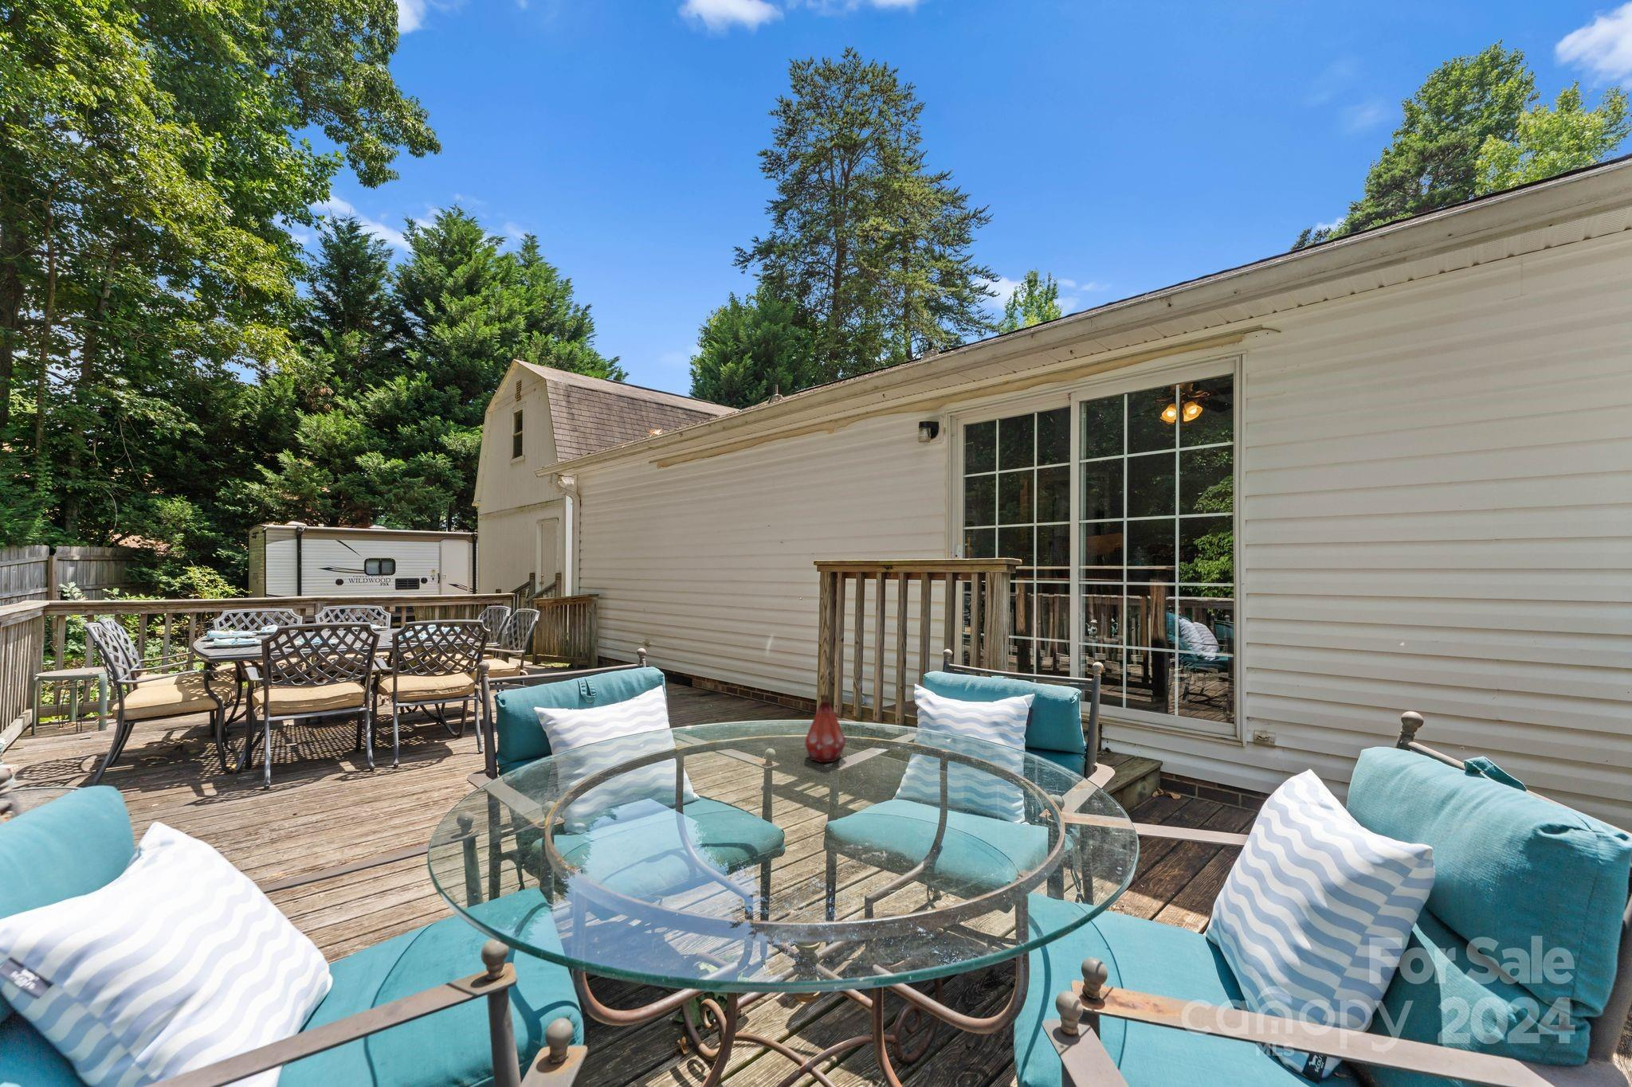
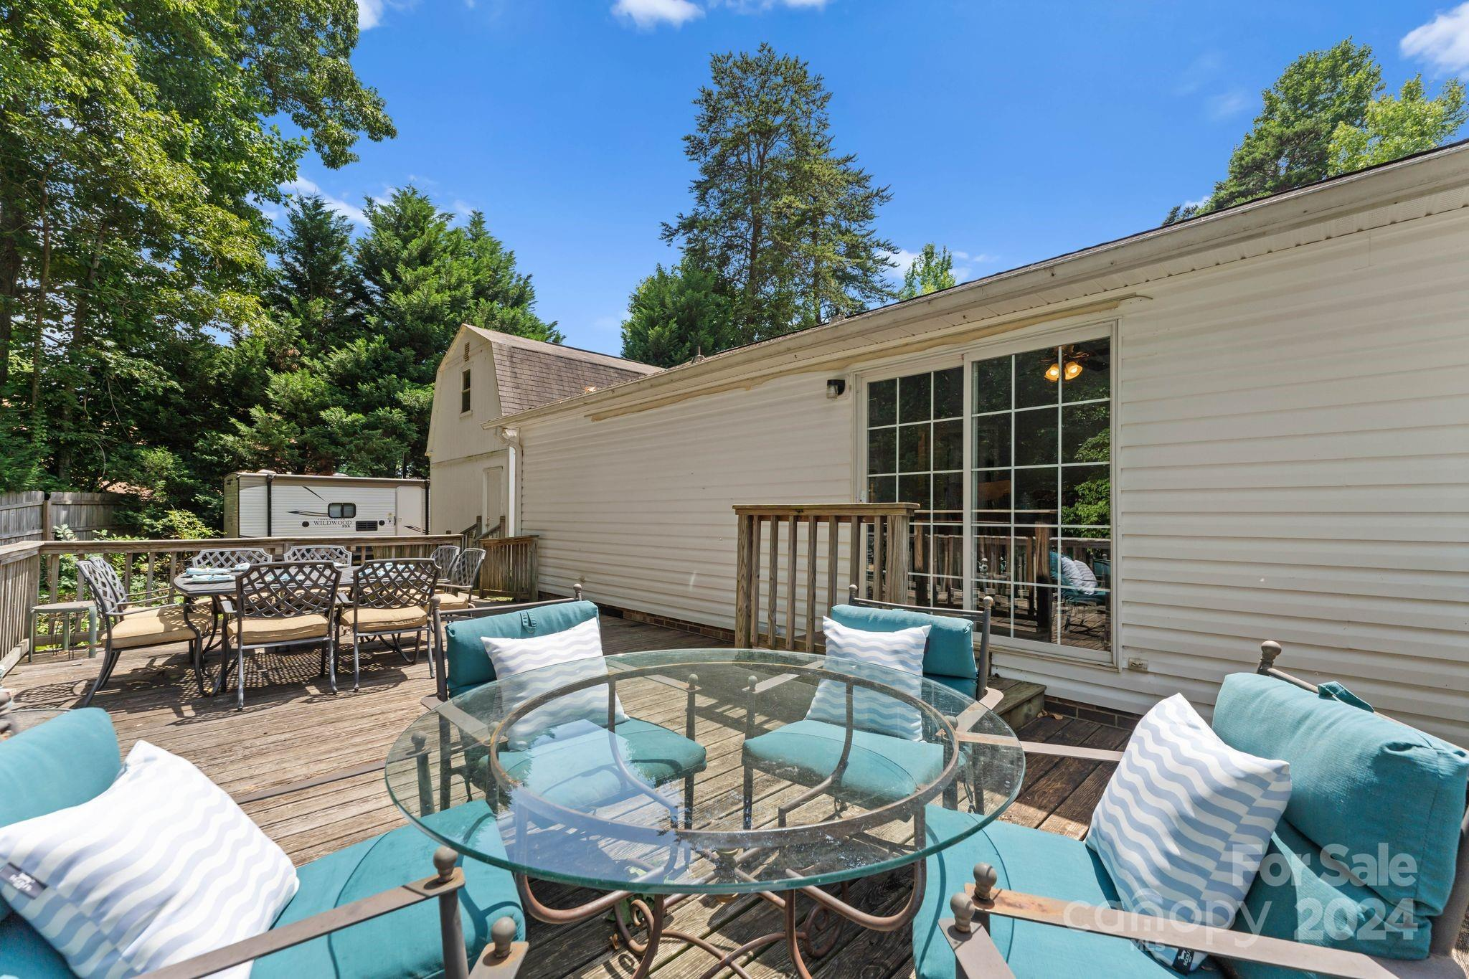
- bottle [803,694,847,763]
